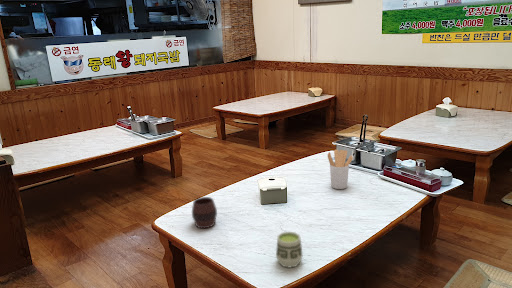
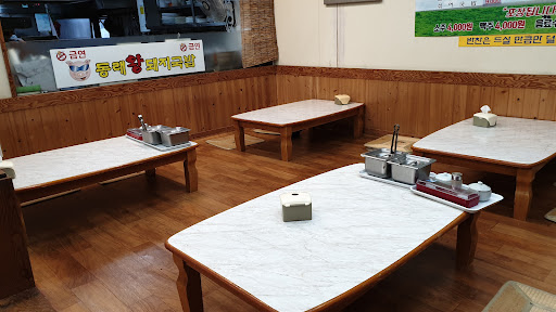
- cup [275,231,303,269]
- utensil holder [327,148,354,190]
- cup [191,196,218,229]
